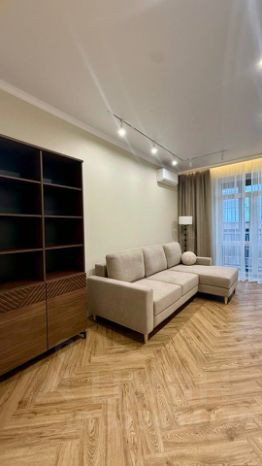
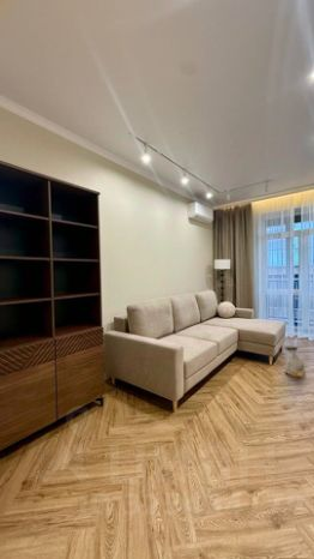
+ bag [283,343,307,378]
